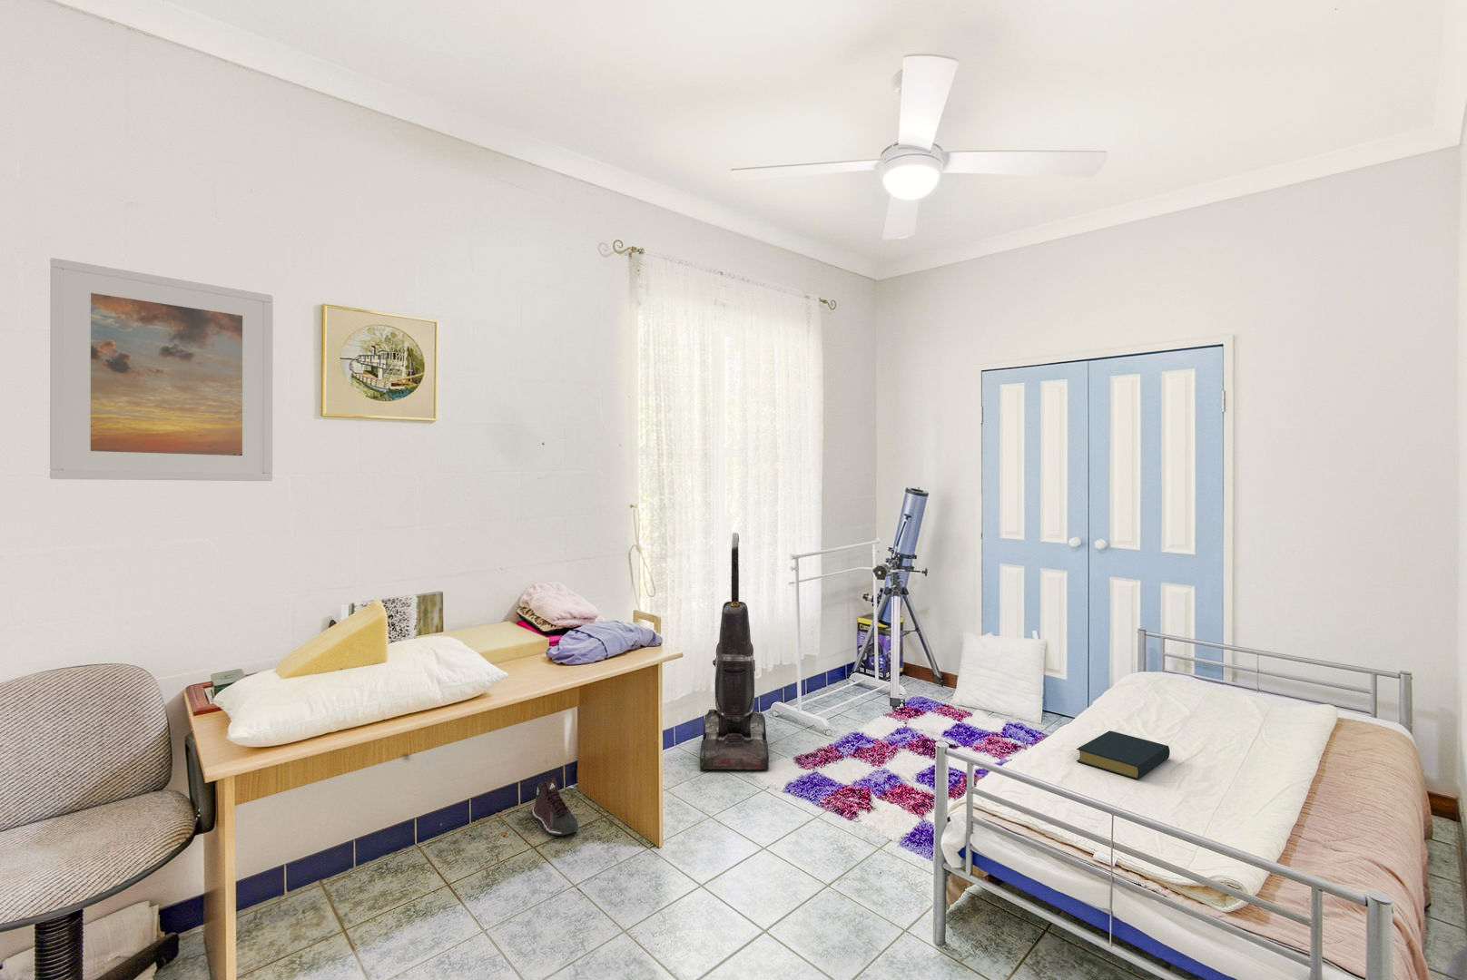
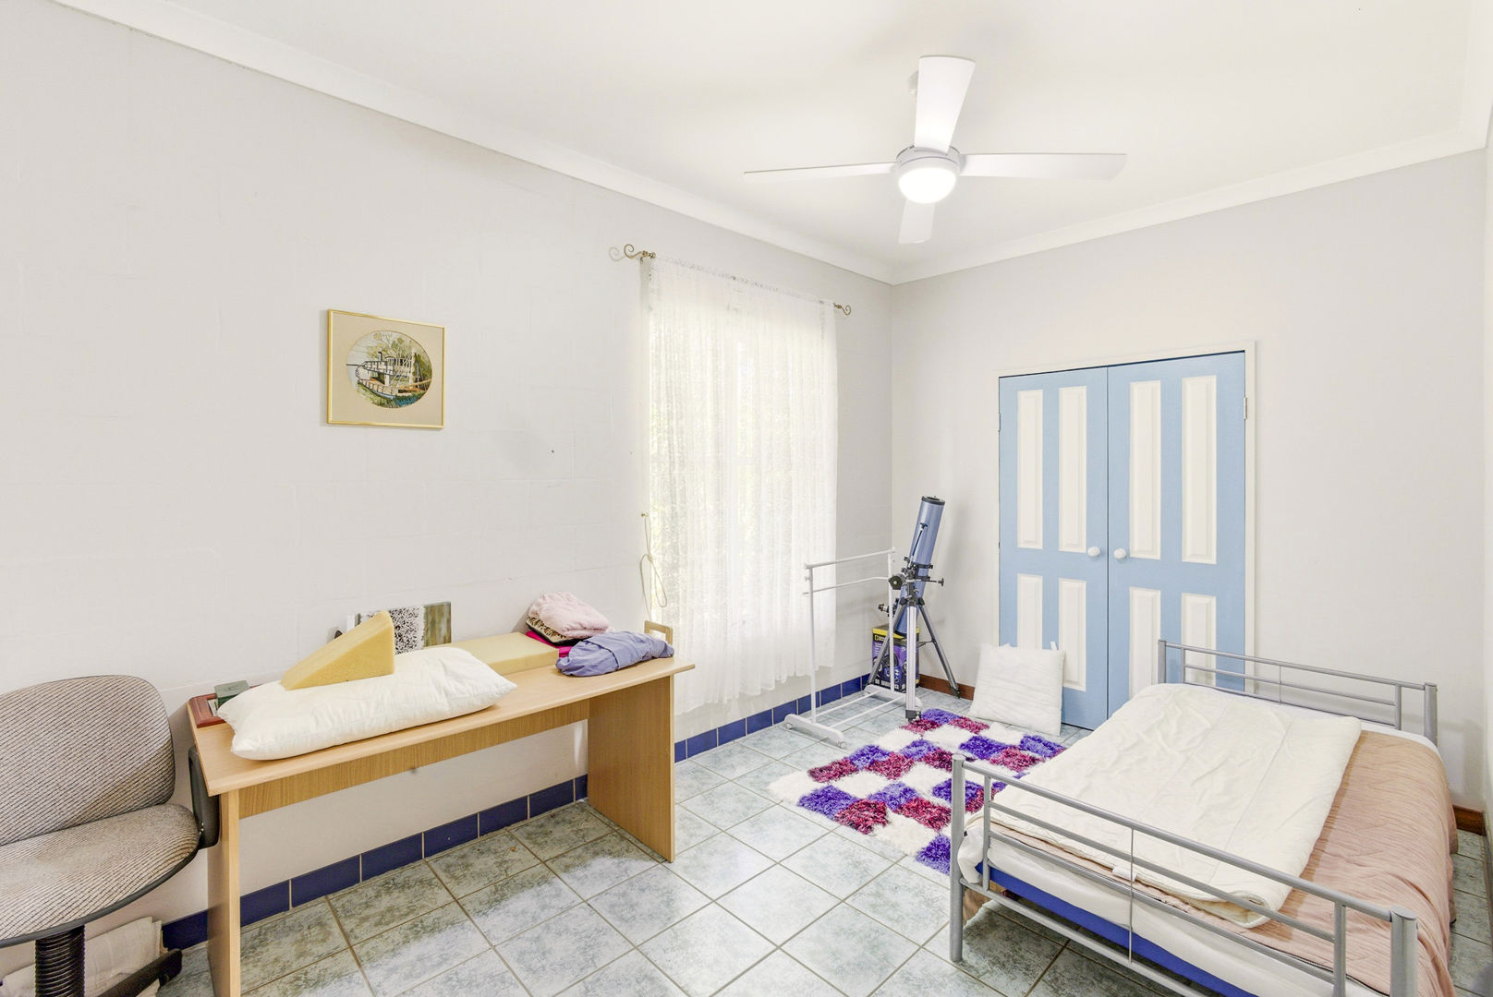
- hardback book [1075,730,1171,780]
- sneaker [532,777,579,837]
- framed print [49,257,275,482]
- vacuum cleaner [699,532,770,770]
